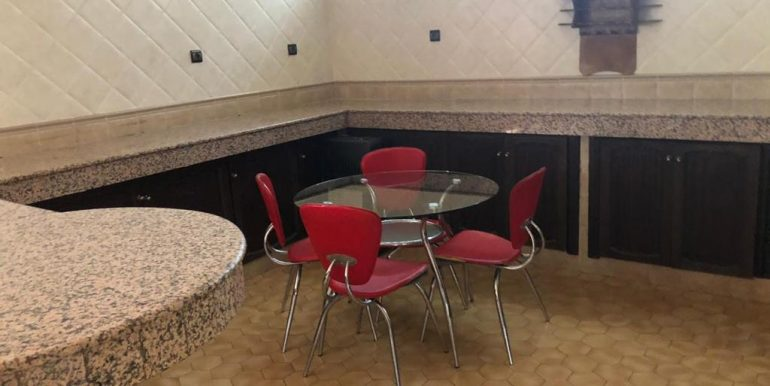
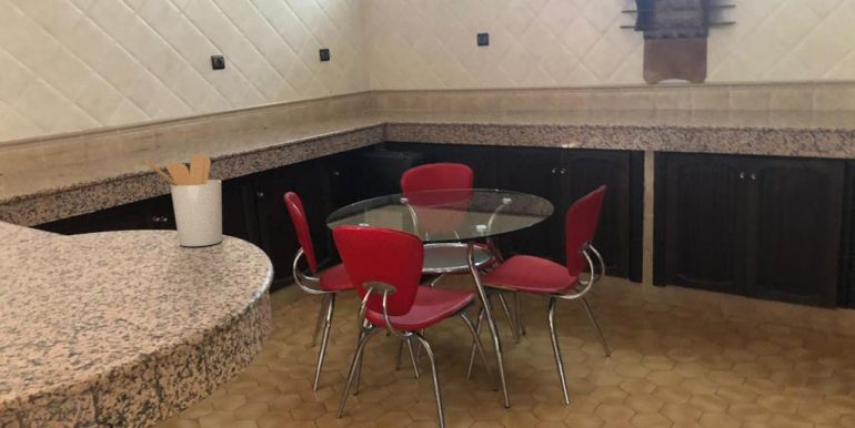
+ utensil holder [143,153,223,247]
